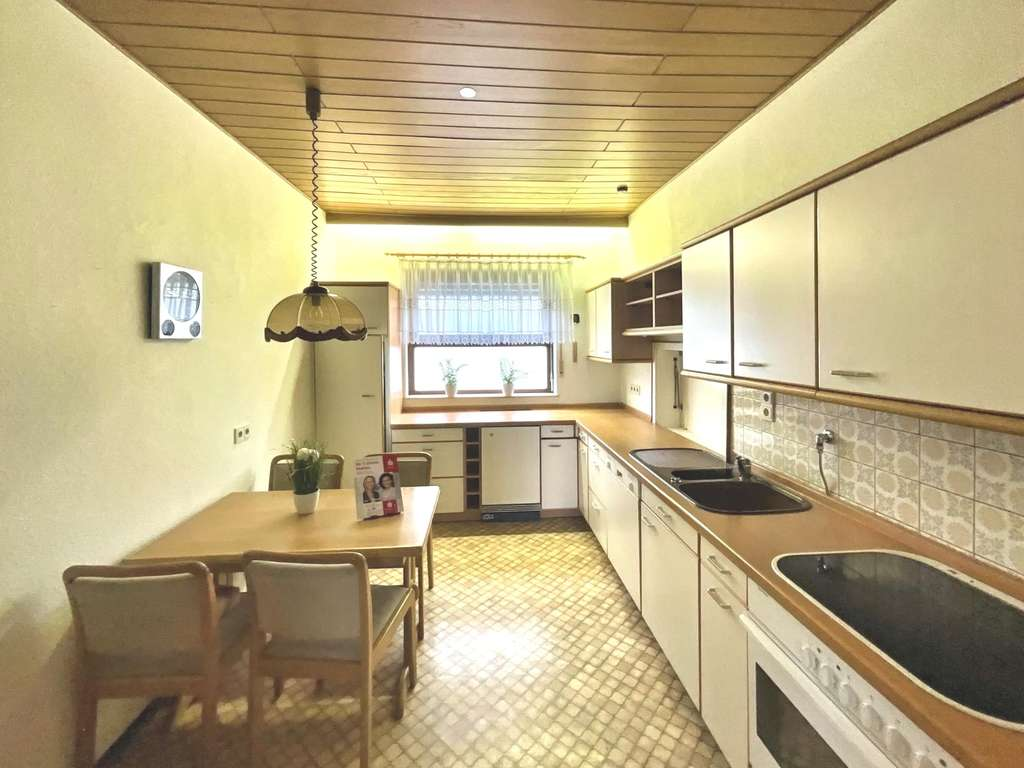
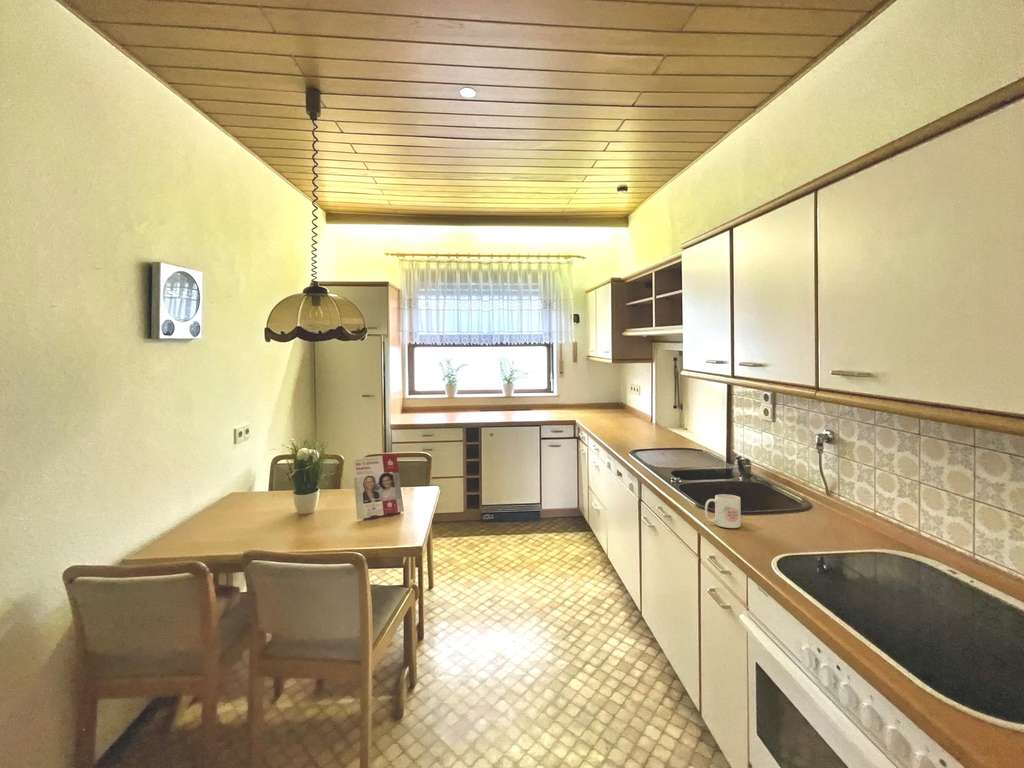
+ mug [704,493,742,529]
